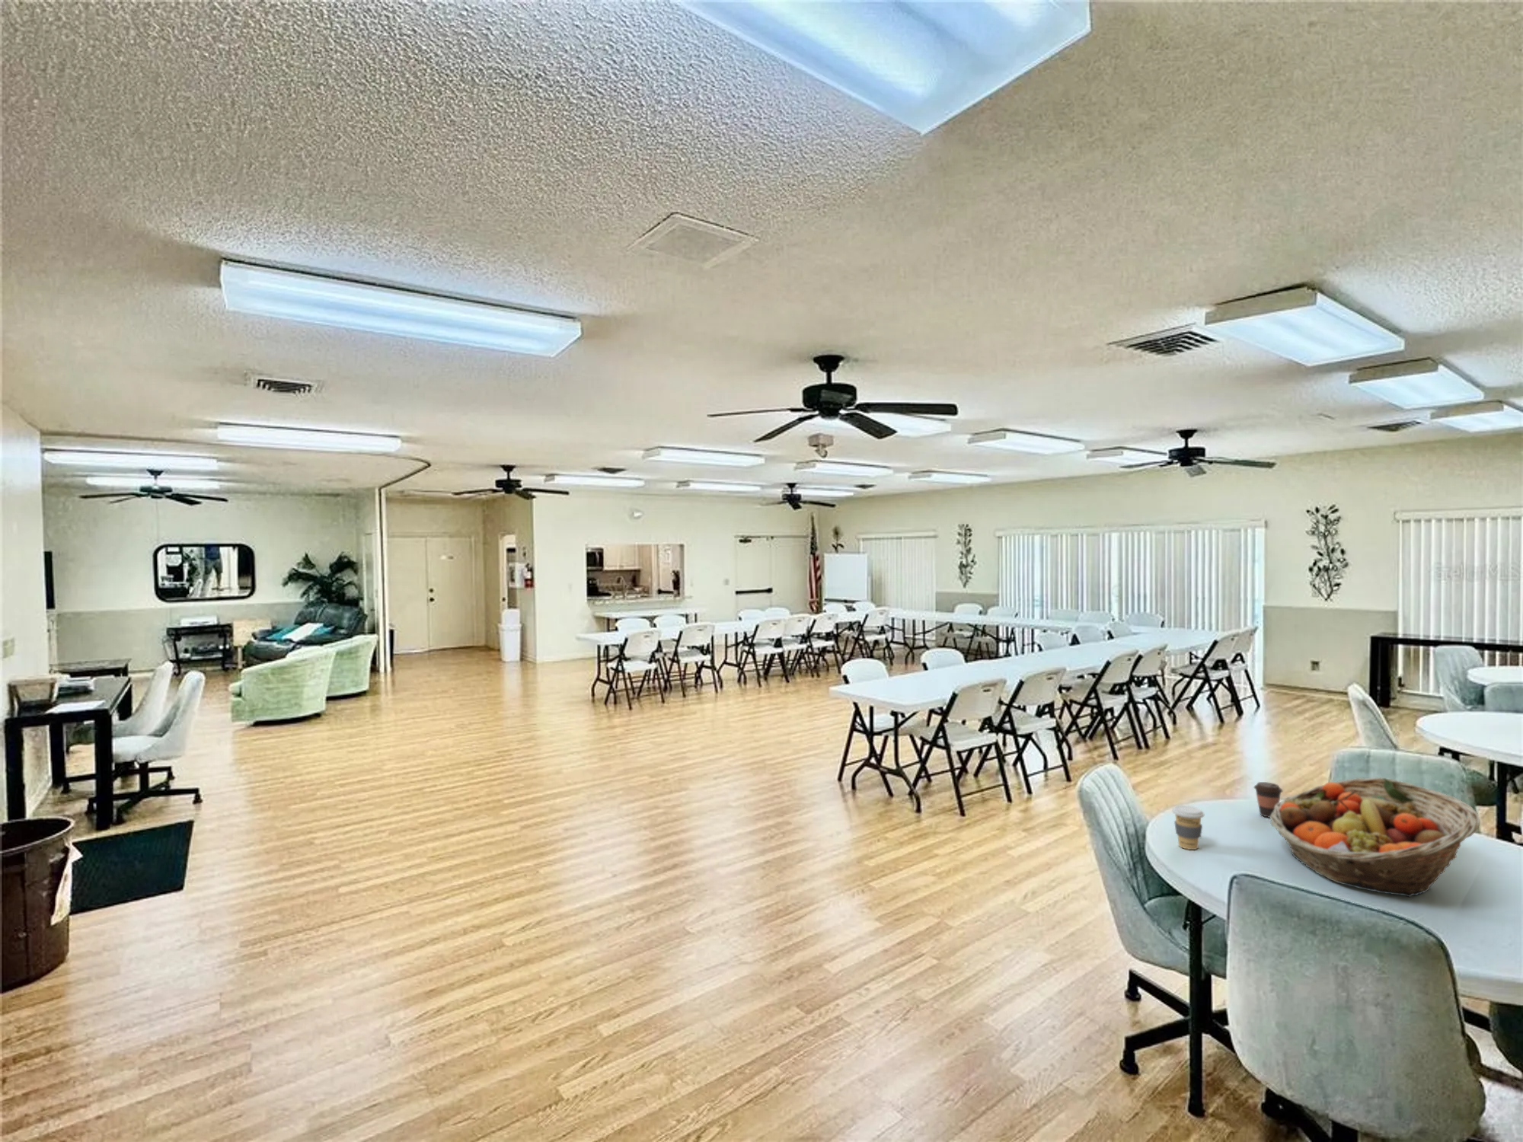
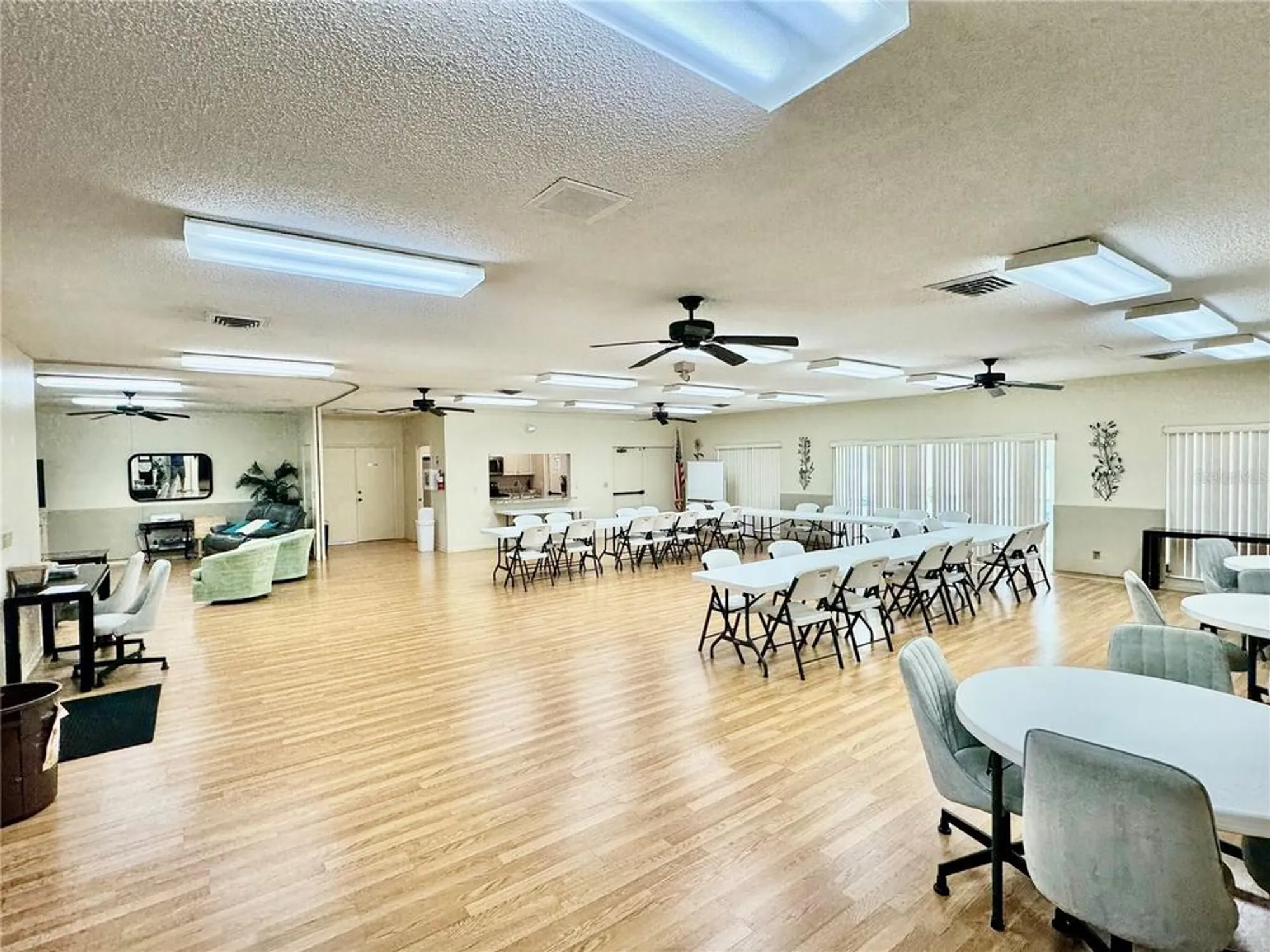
- fruit basket [1270,777,1480,897]
- coffee cup [1172,805,1205,851]
- coffee cup [1253,781,1283,818]
